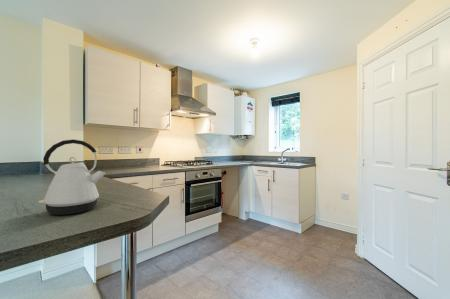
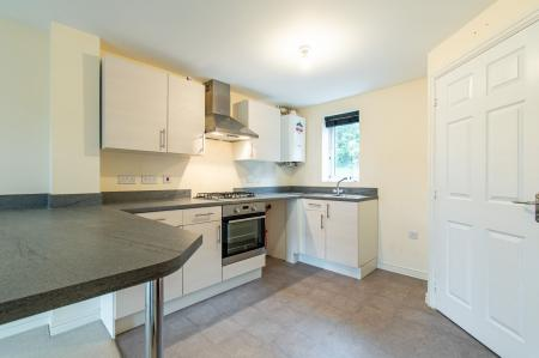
- kettle [38,138,107,216]
